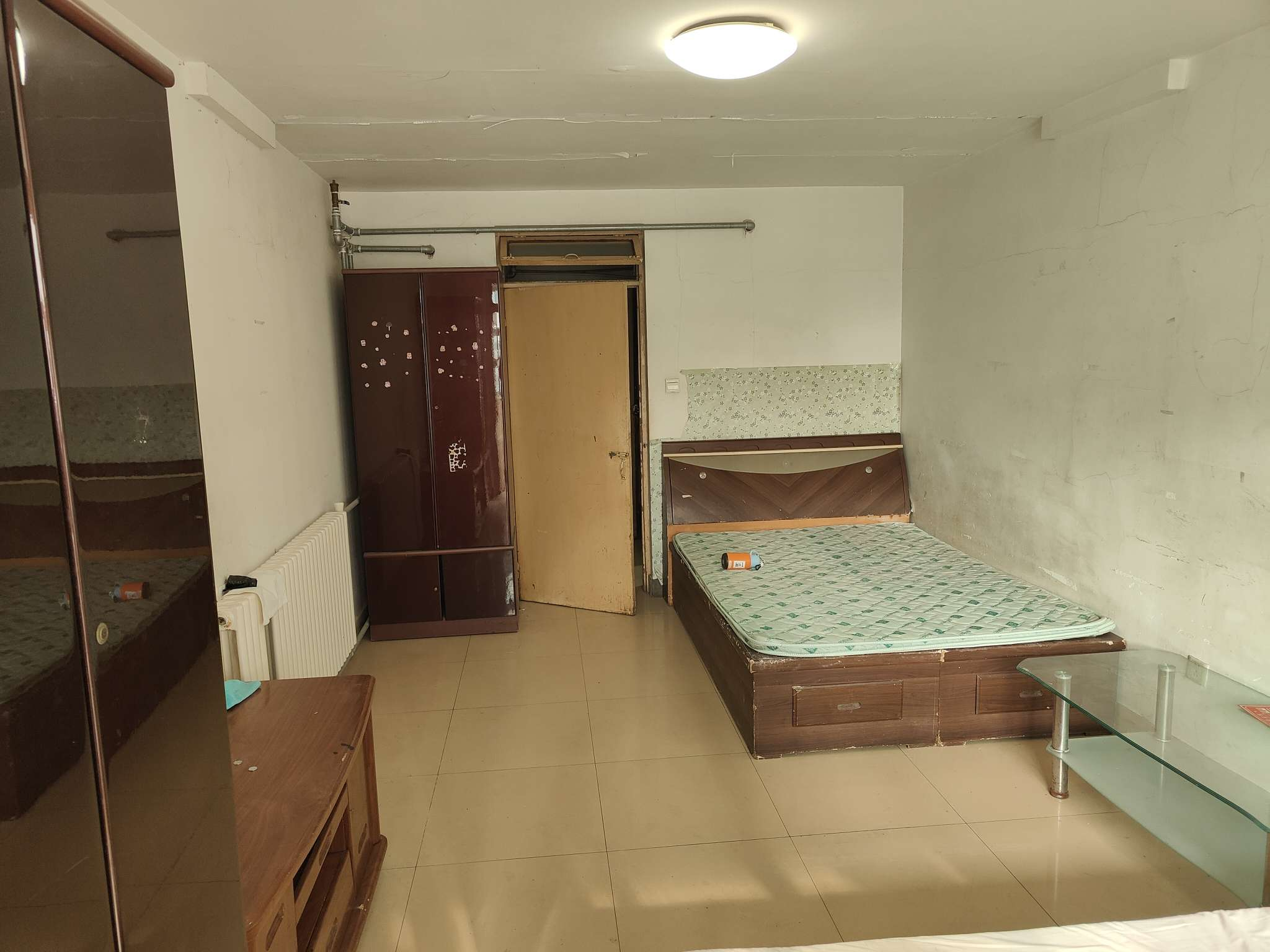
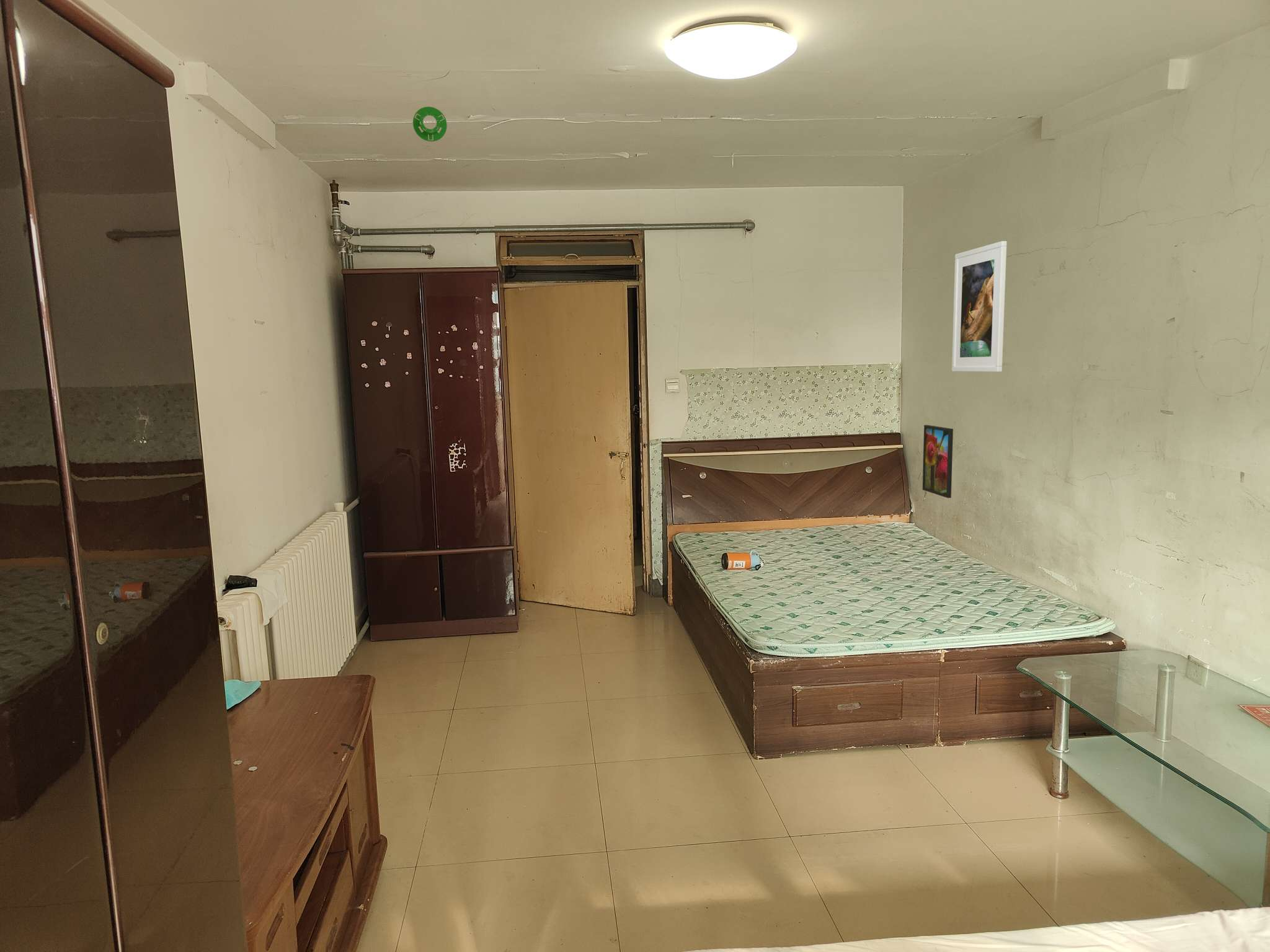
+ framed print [951,240,1008,372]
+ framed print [922,425,954,498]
+ smoke detector [412,106,448,142]
